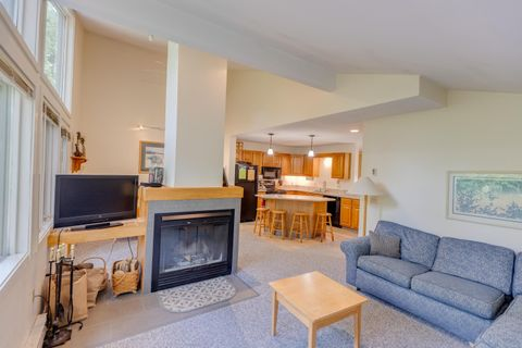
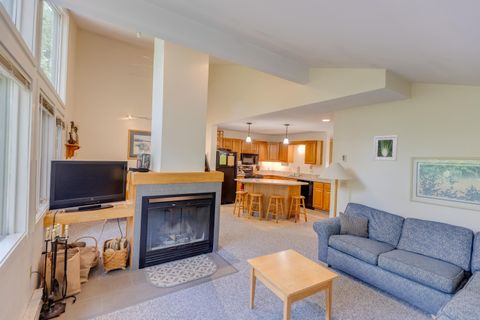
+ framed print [372,134,399,162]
